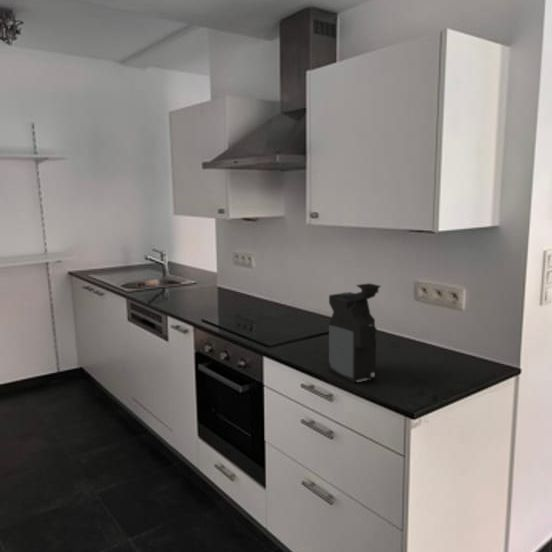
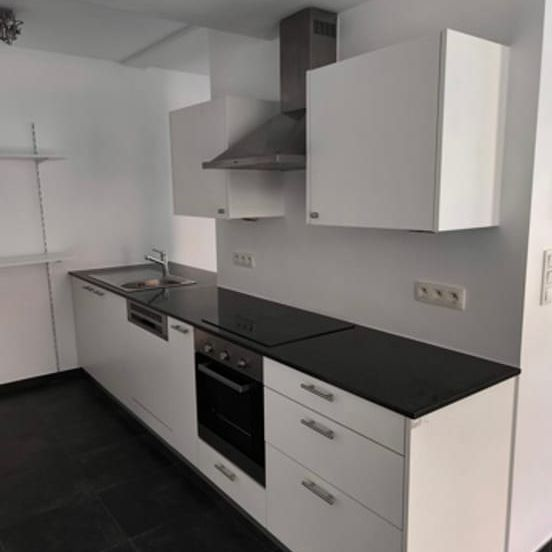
- coffee maker [328,282,382,384]
